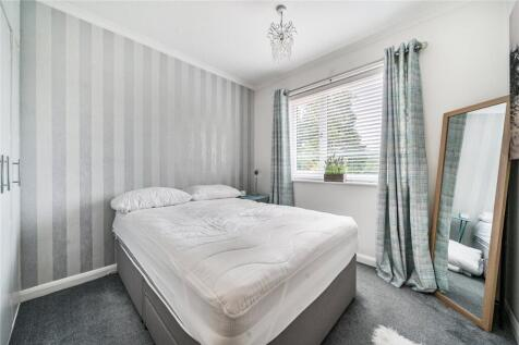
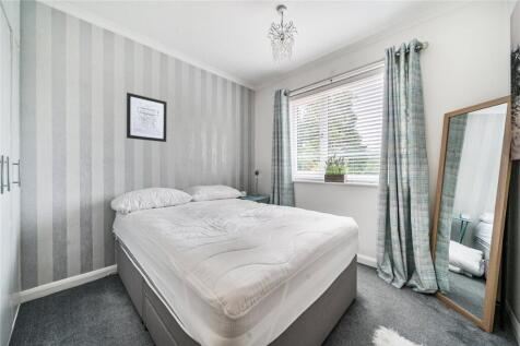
+ wall art [126,92,168,143]
